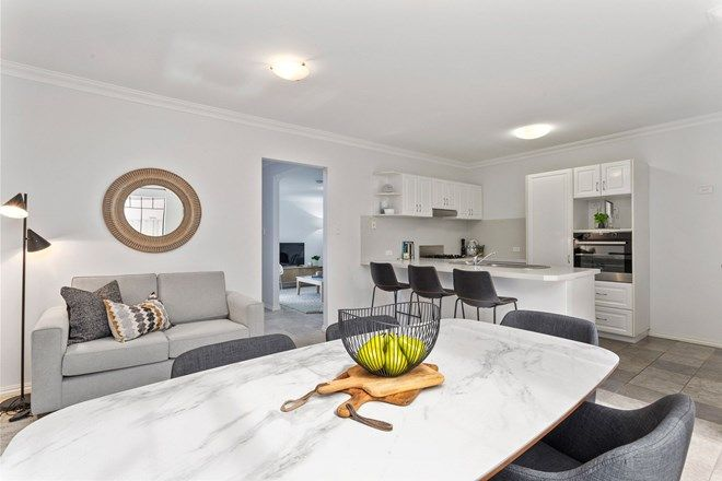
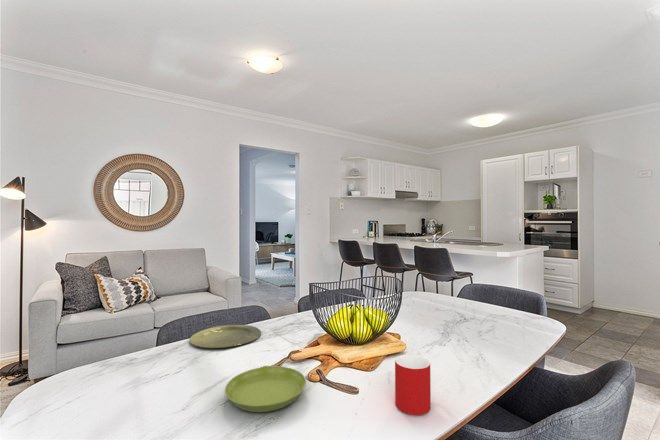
+ cup [394,354,432,416]
+ plate [189,324,262,349]
+ saucer [224,365,307,413]
